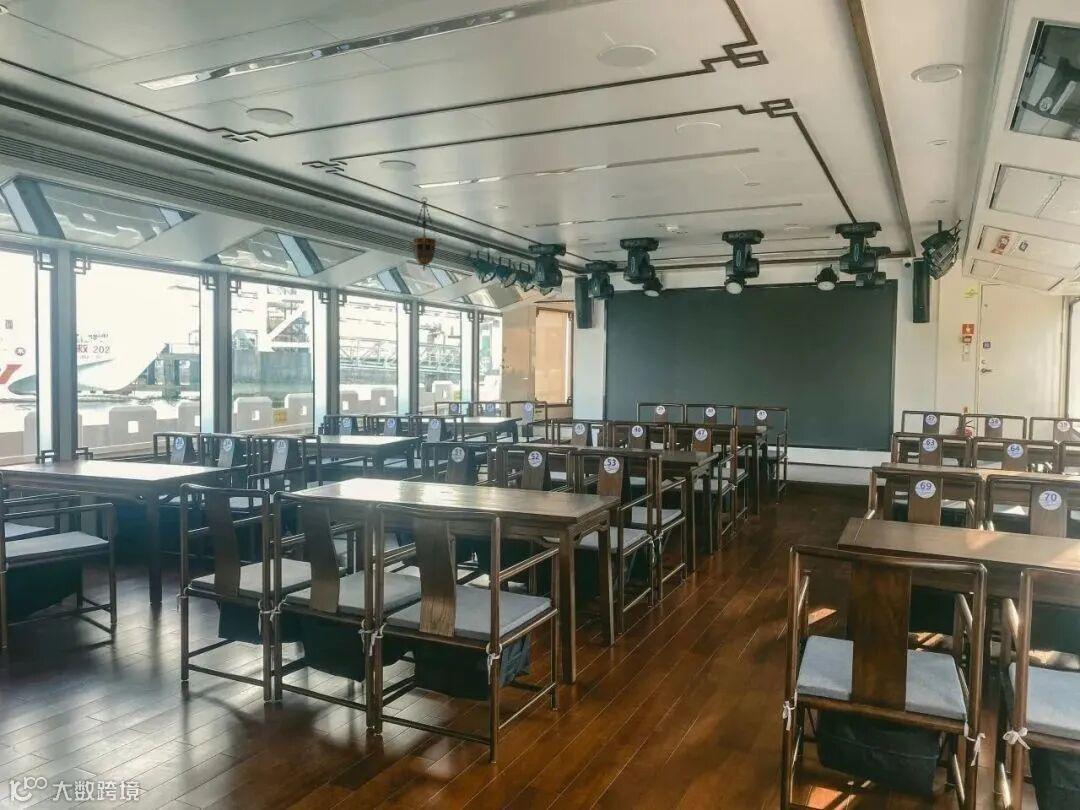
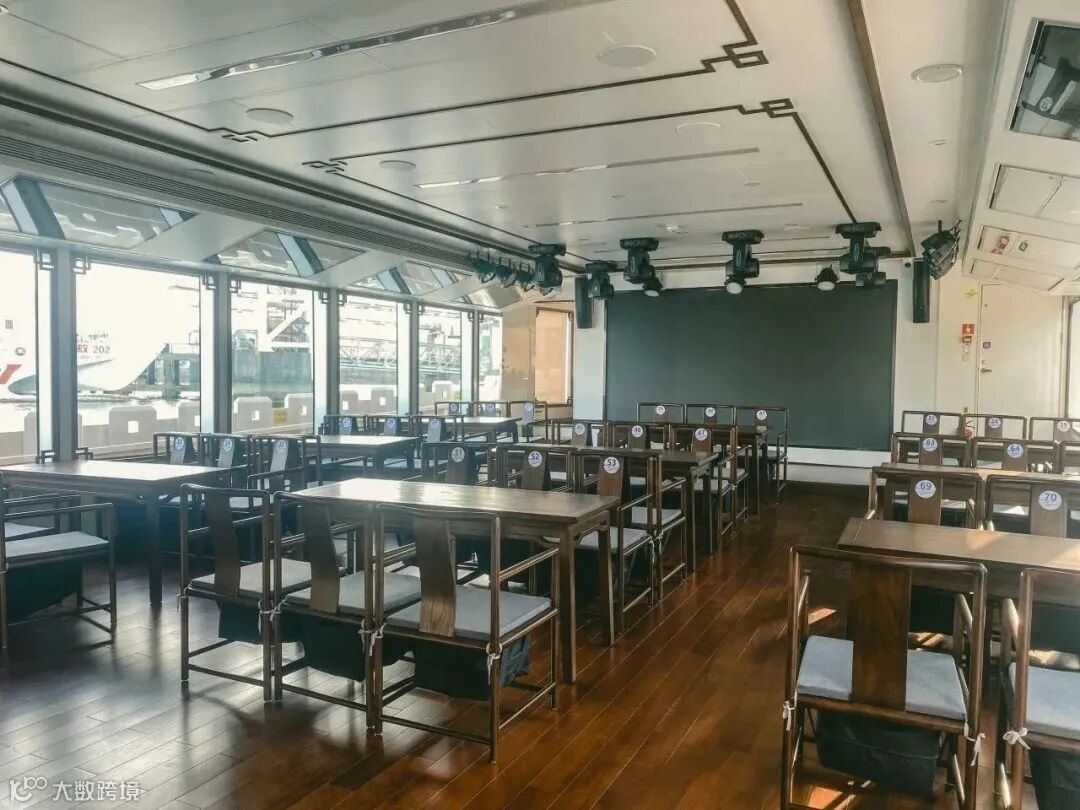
- hanging lantern [406,196,442,271]
